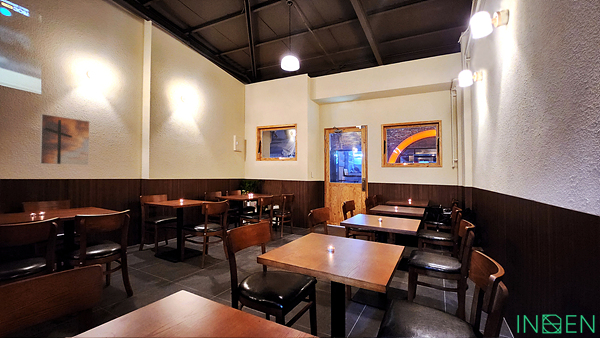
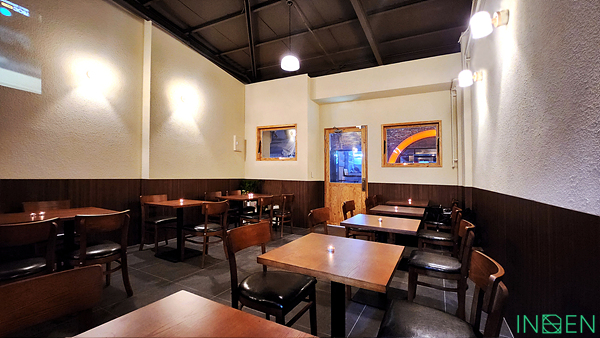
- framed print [39,113,91,166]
